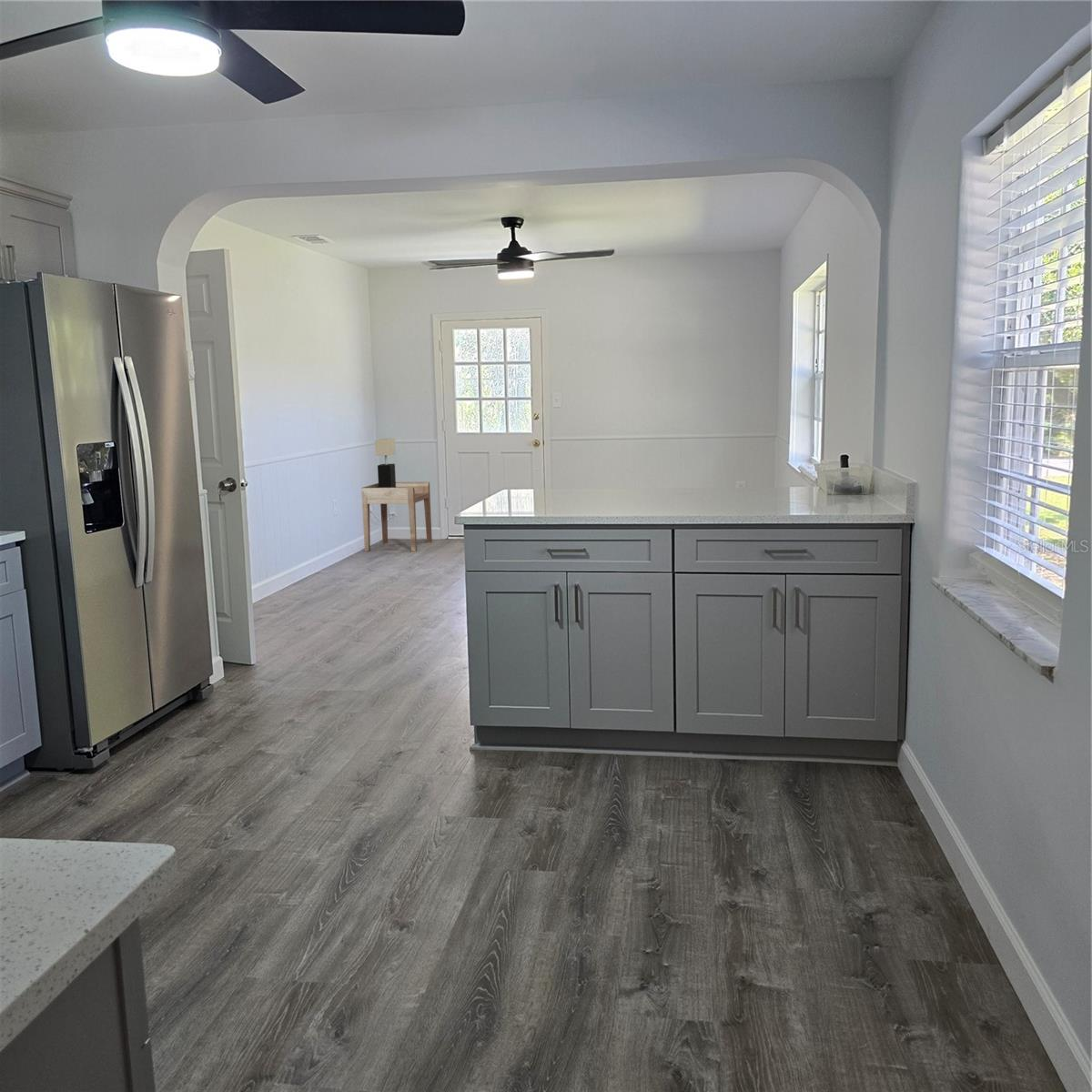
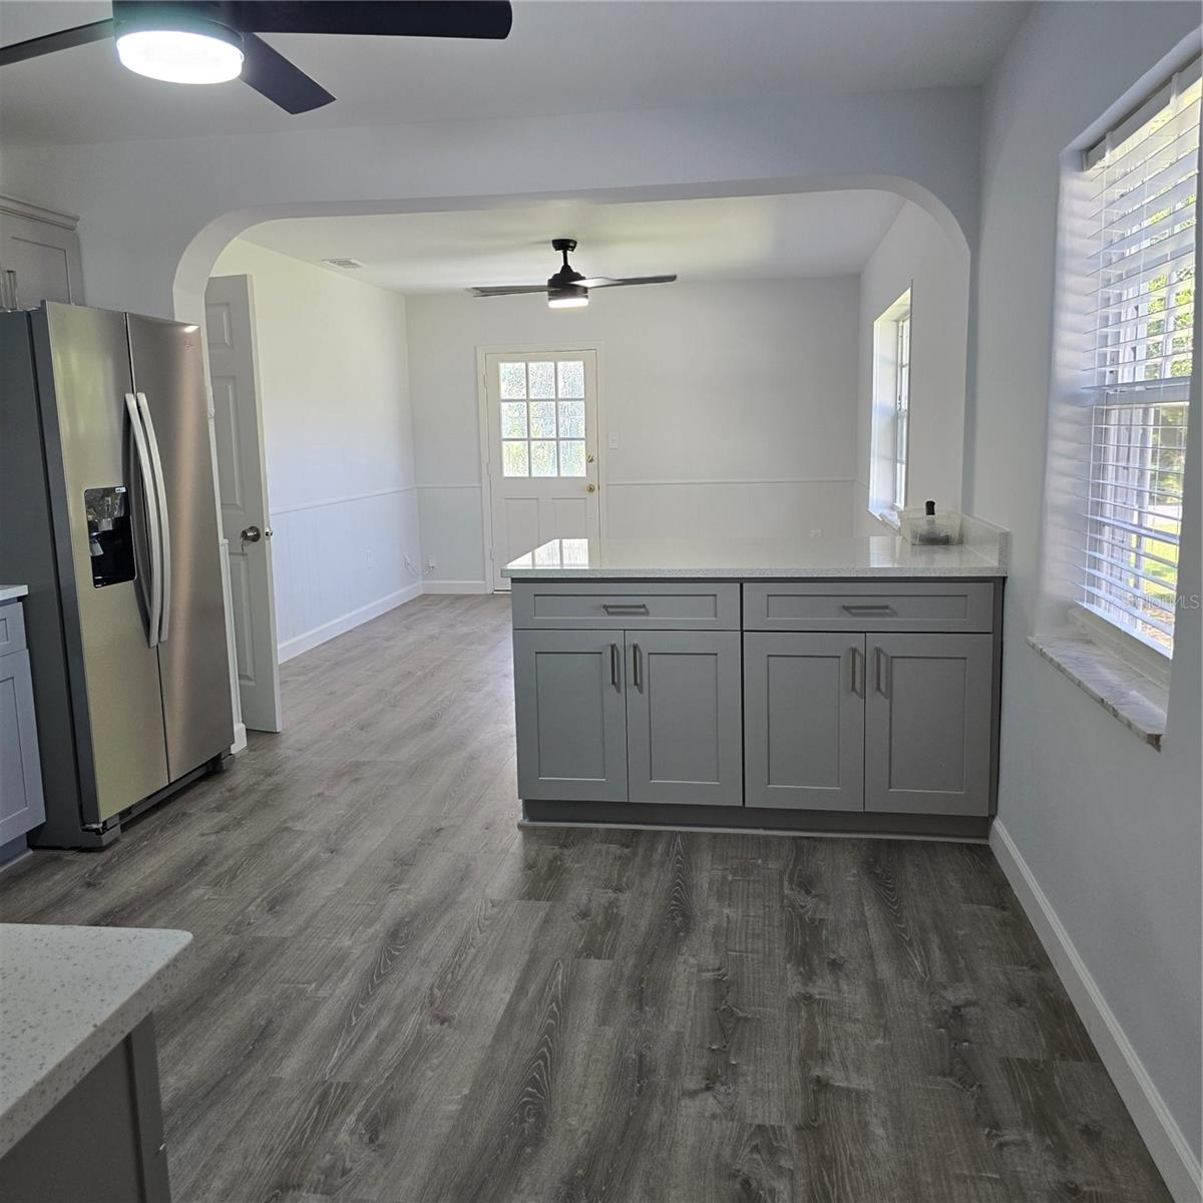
- side table [360,481,433,552]
- table lamp [374,438,397,488]
